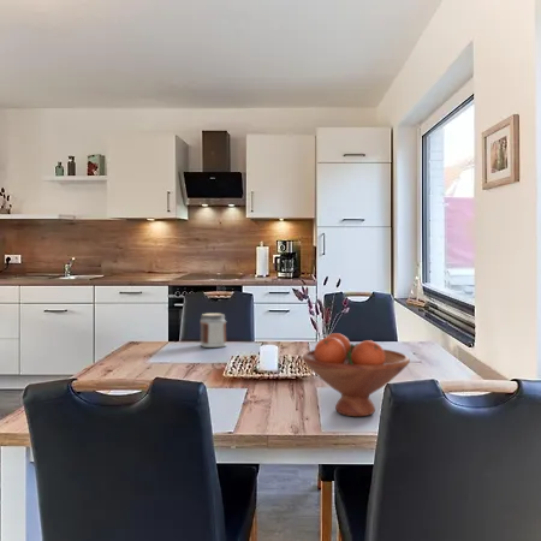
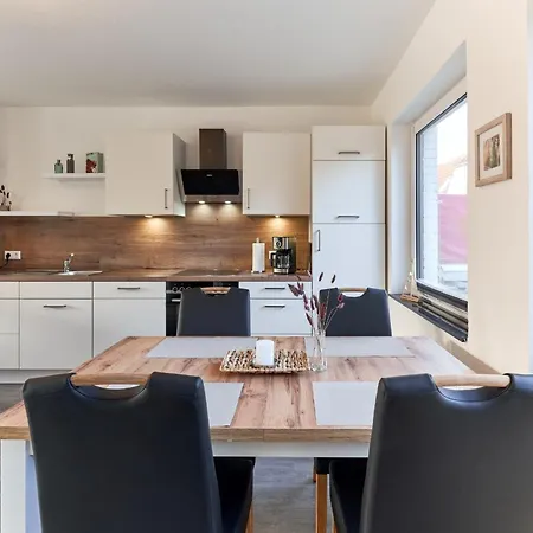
- fruit bowl [302,332,411,417]
- jar [198,313,228,349]
